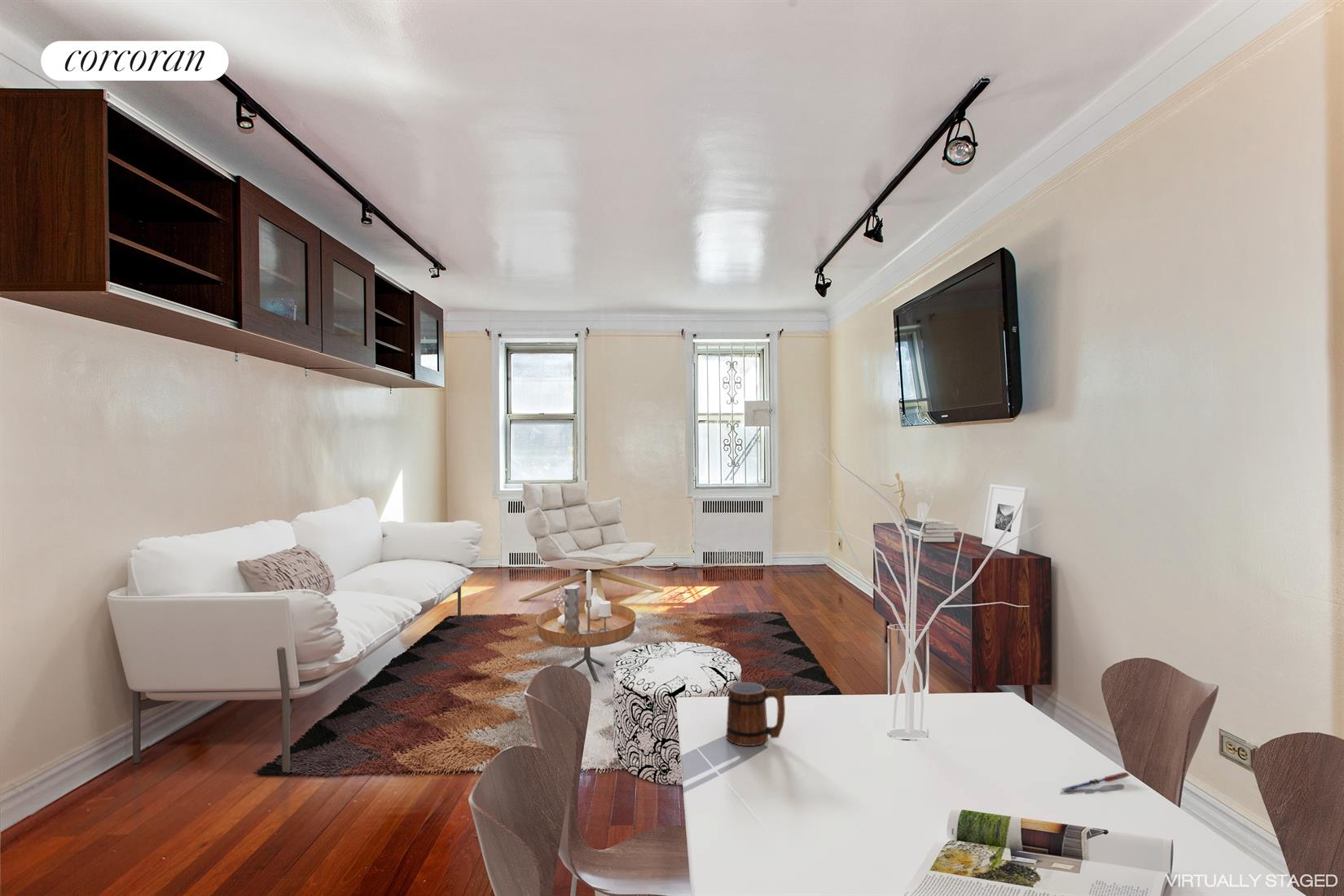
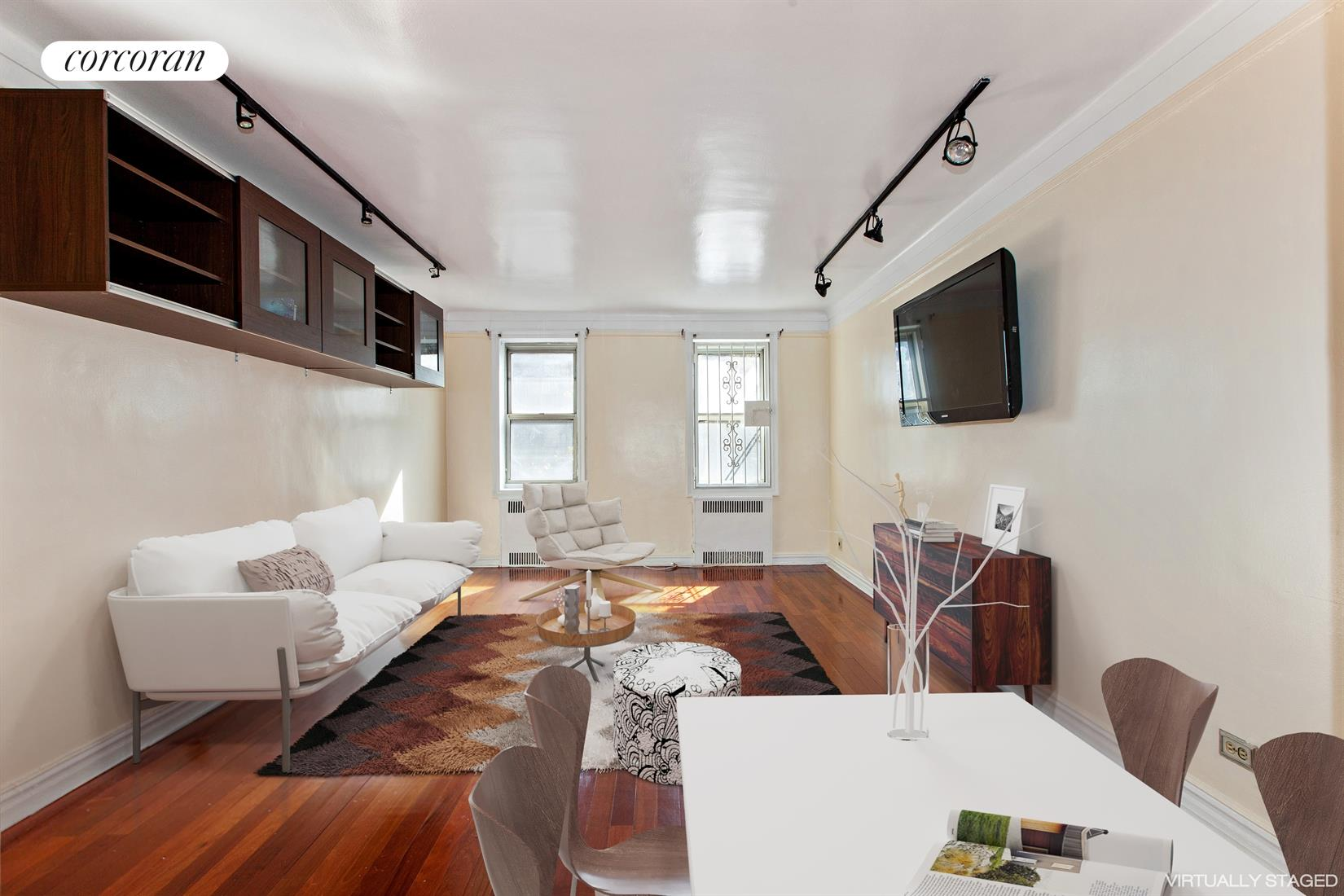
- pen [1060,771,1131,793]
- mug [726,681,788,747]
